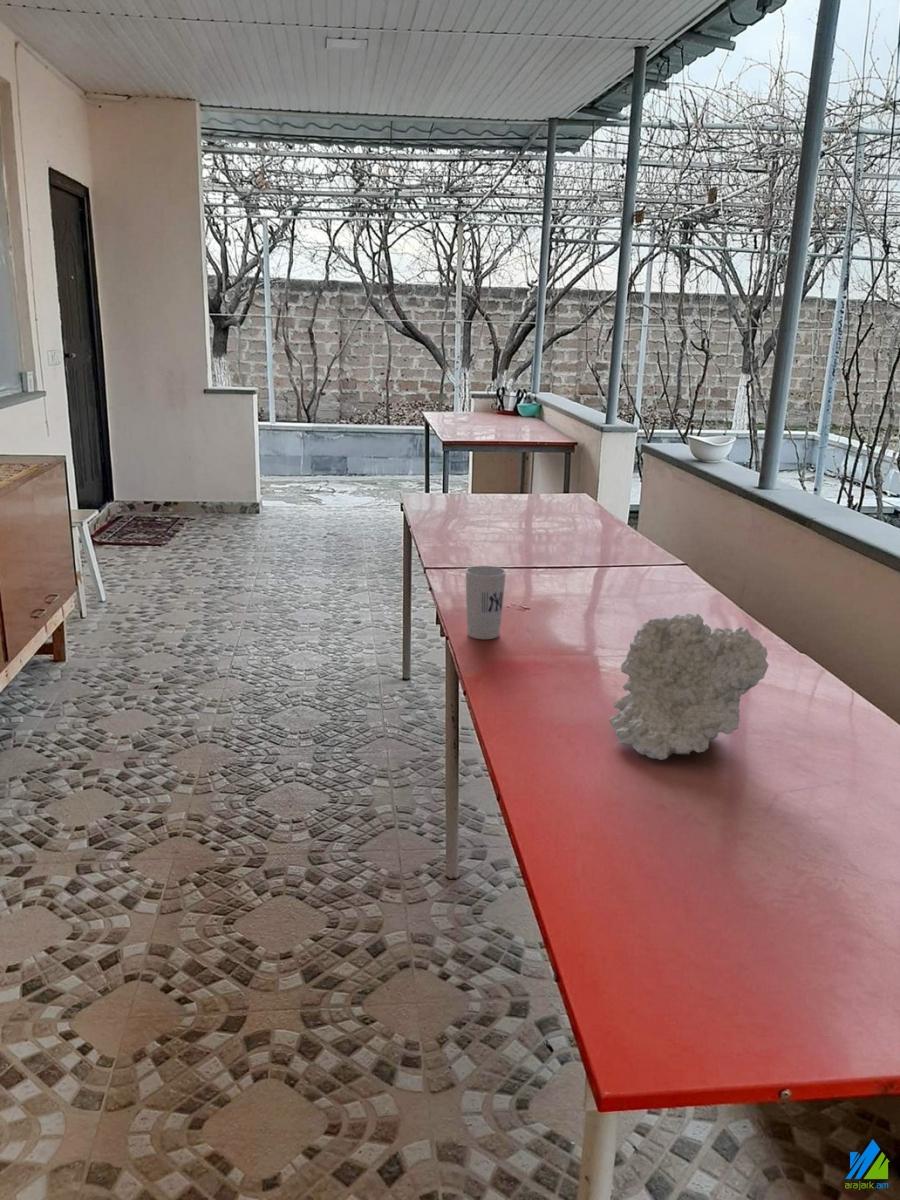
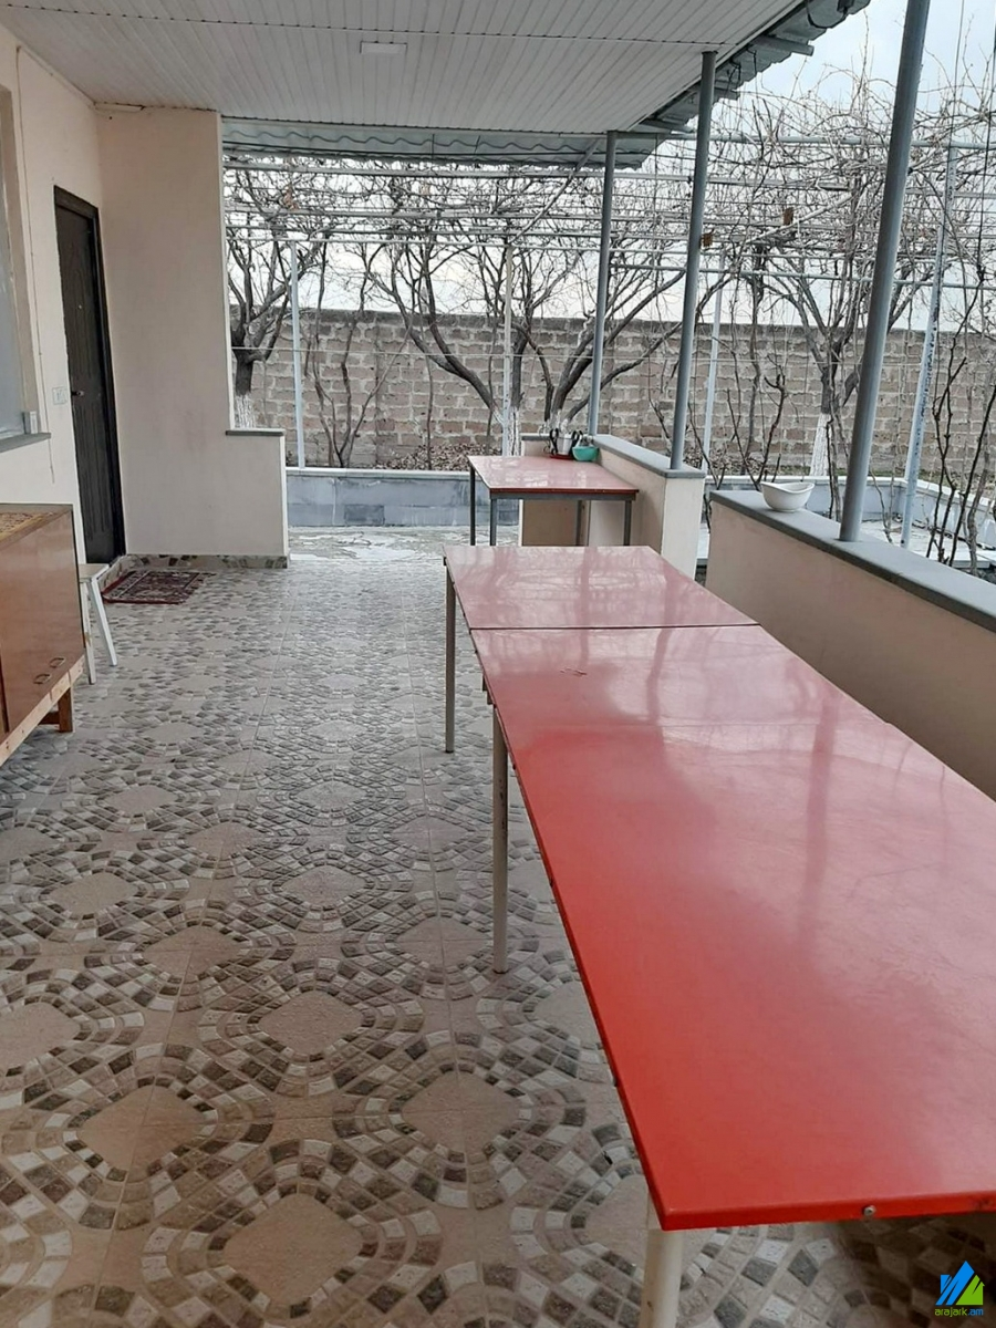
- decorative bowl [608,613,770,761]
- cup [464,565,507,640]
